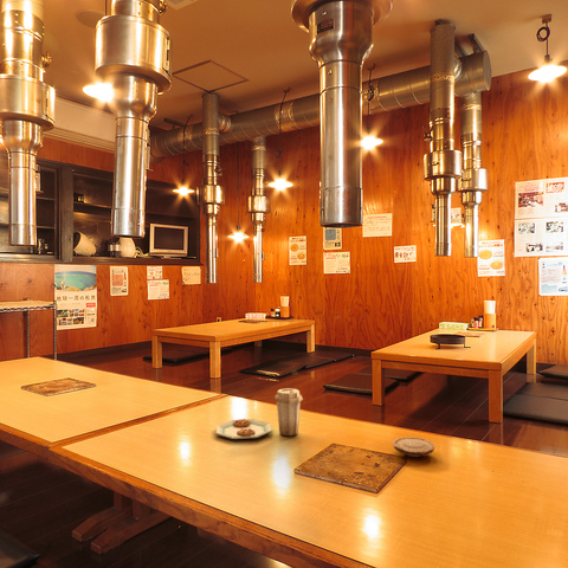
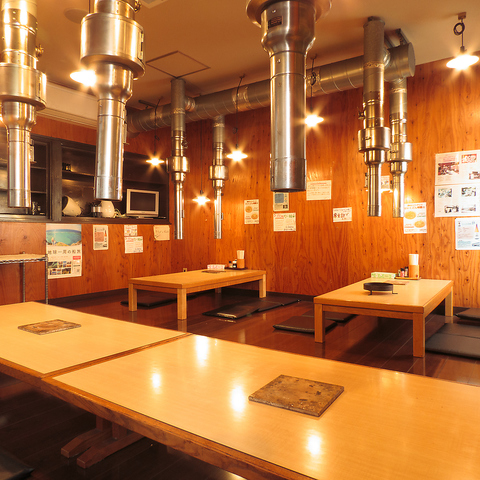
- wood slice [392,435,435,458]
- plate [214,387,304,440]
